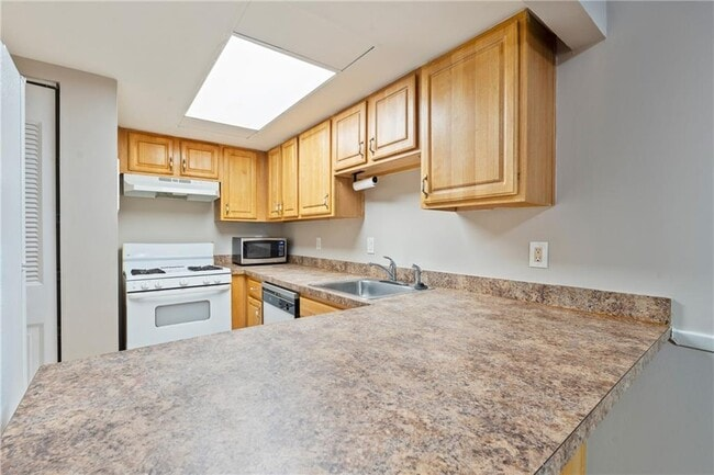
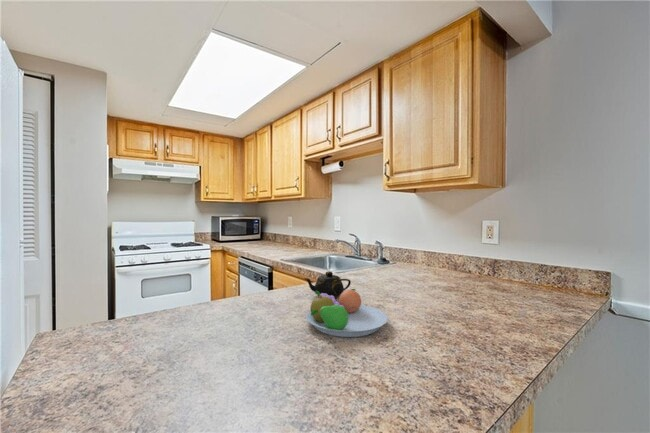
+ teapot [303,270,352,299]
+ fruit bowl [305,288,389,338]
